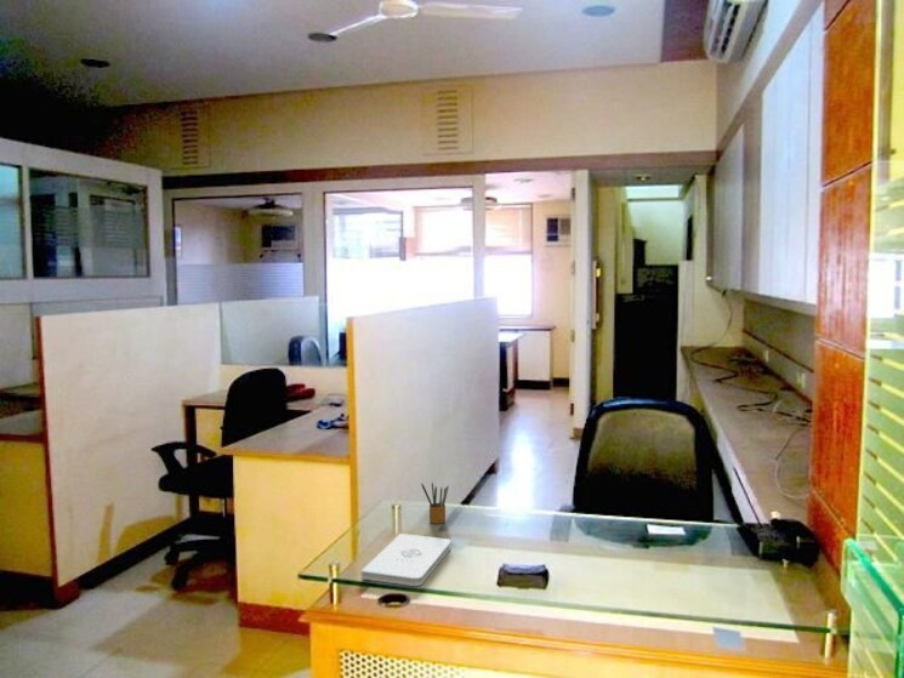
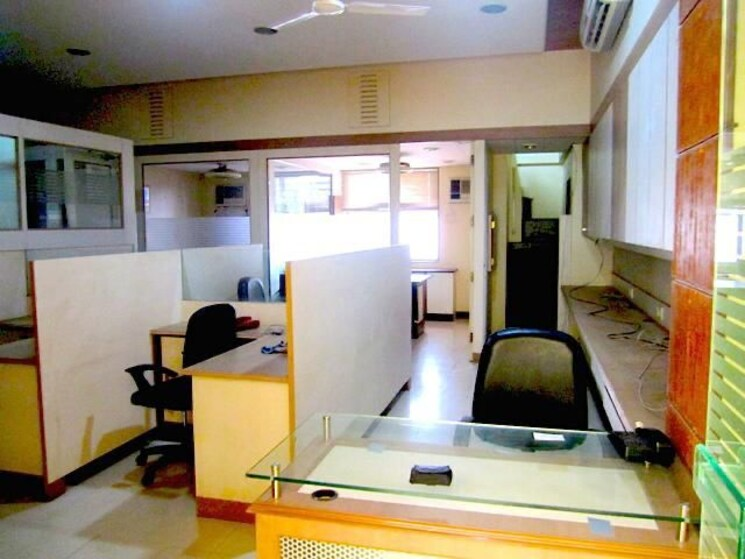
- pencil box [420,482,450,525]
- notepad [360,532,453,587]
